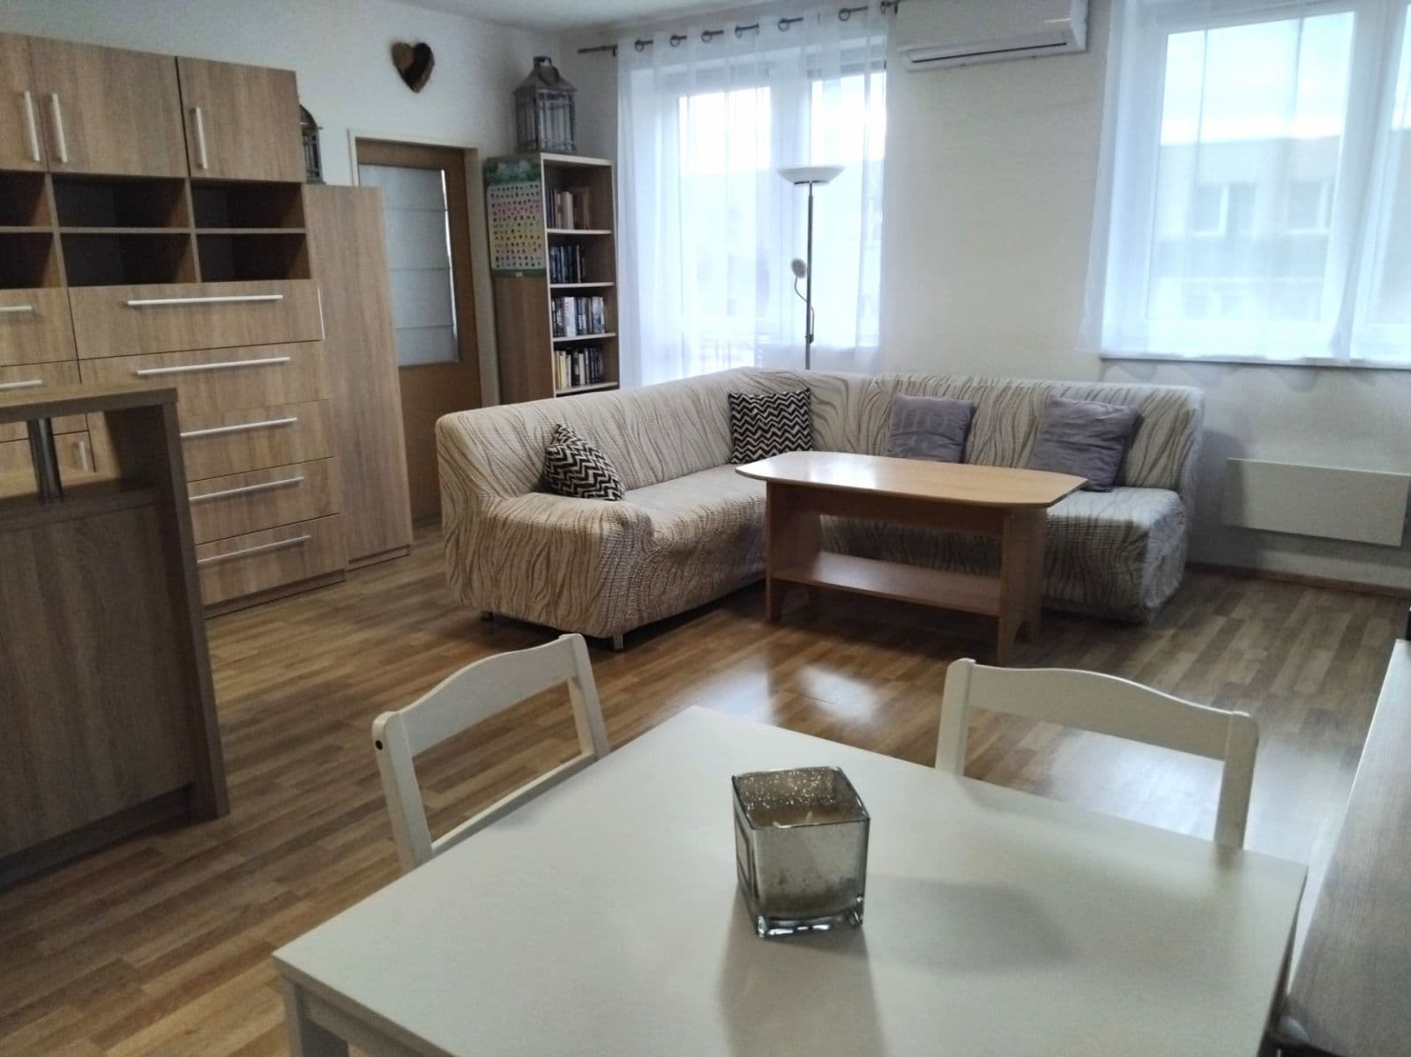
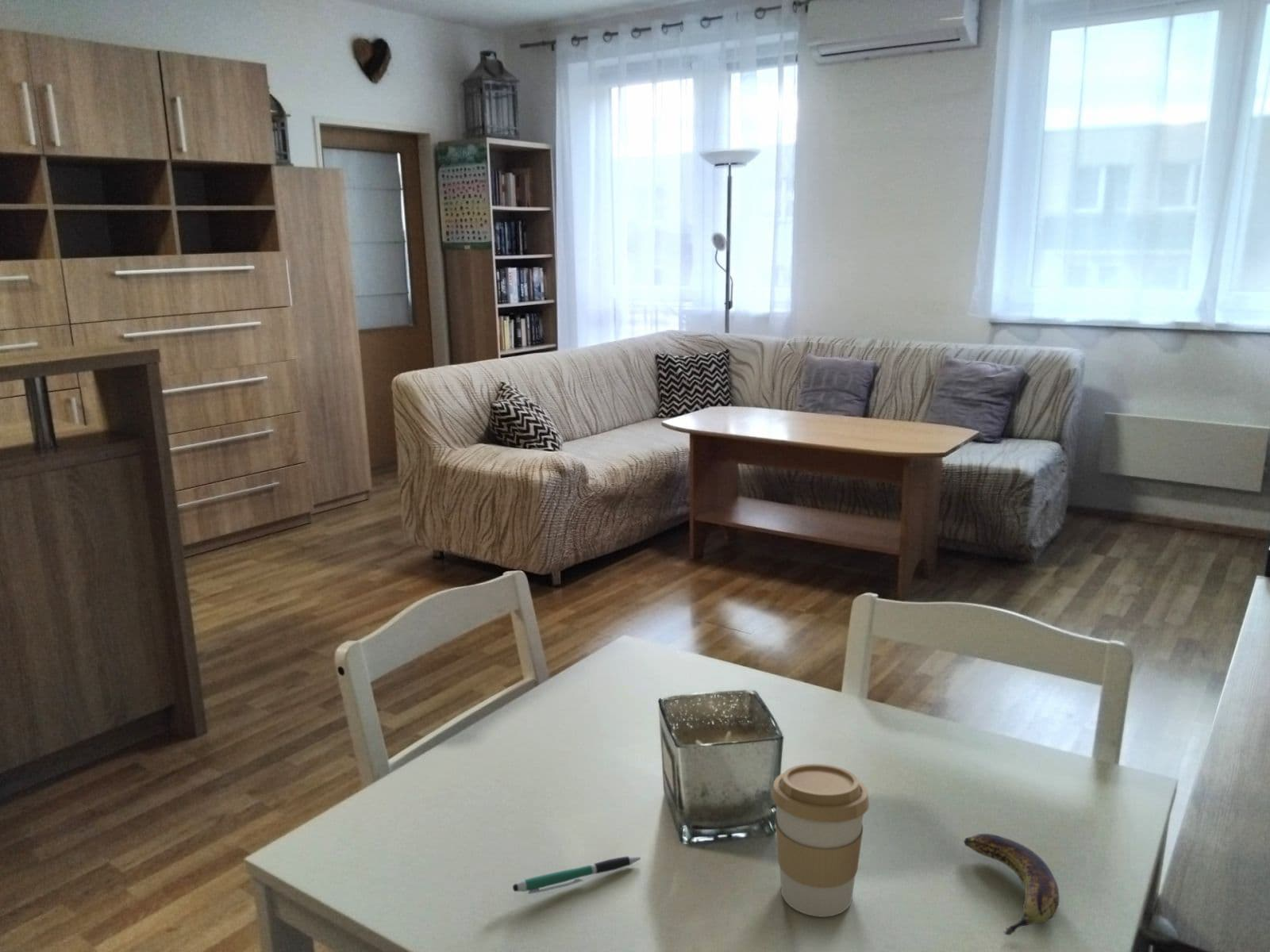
+ pen [512,855,641,895]
+ coffee cup [771,763,870,918]
+ banana [963,833,1060,936]
